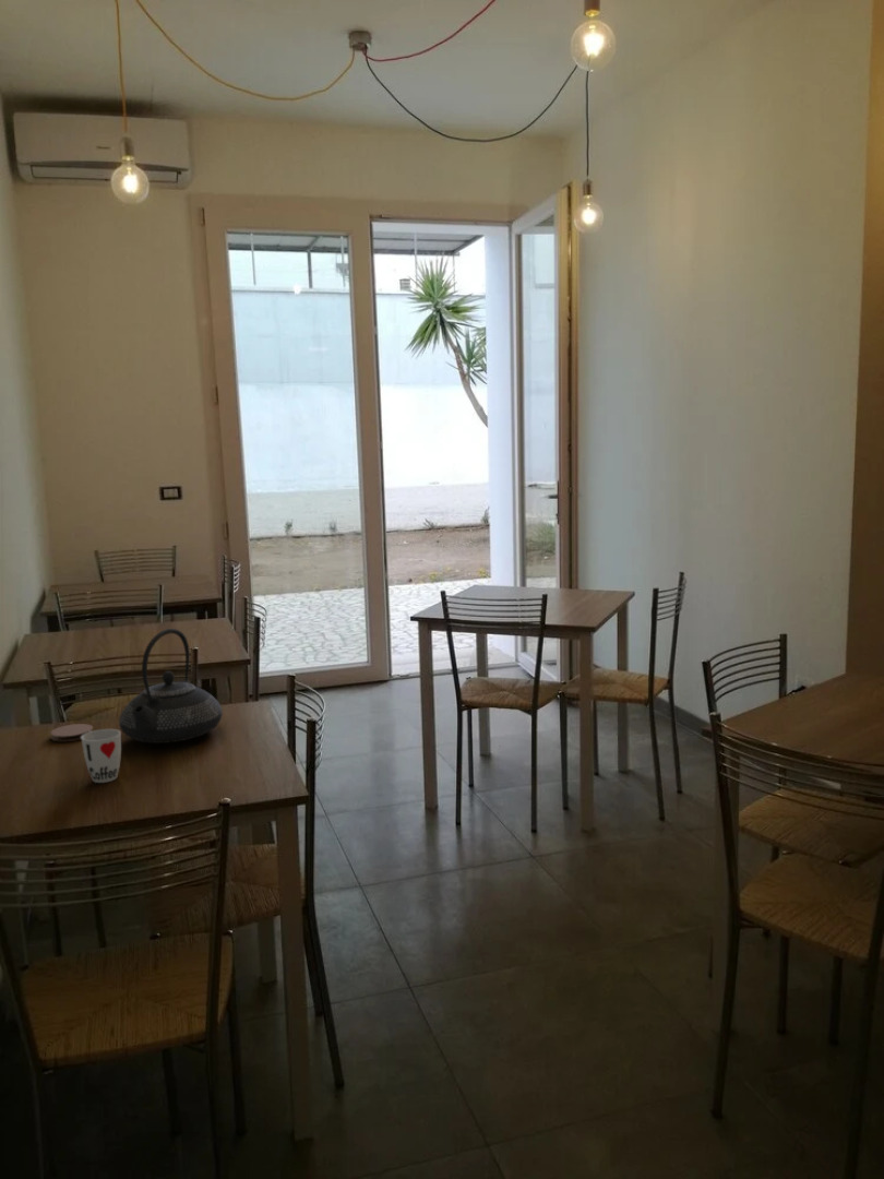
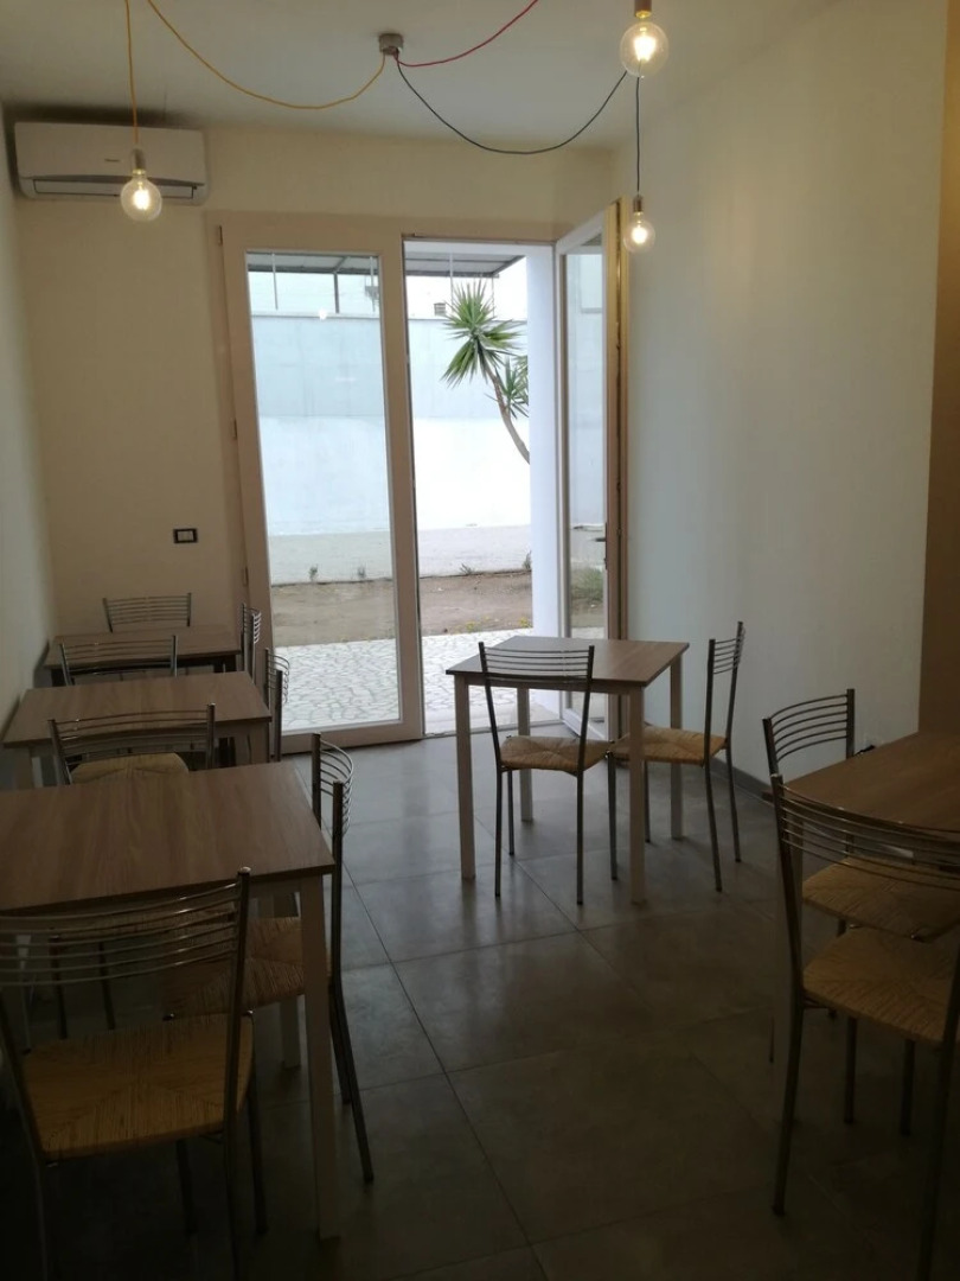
- teapot [118,628,224,745]
- cup [81,728,122,784]
- coaster [49,723,94,742]
